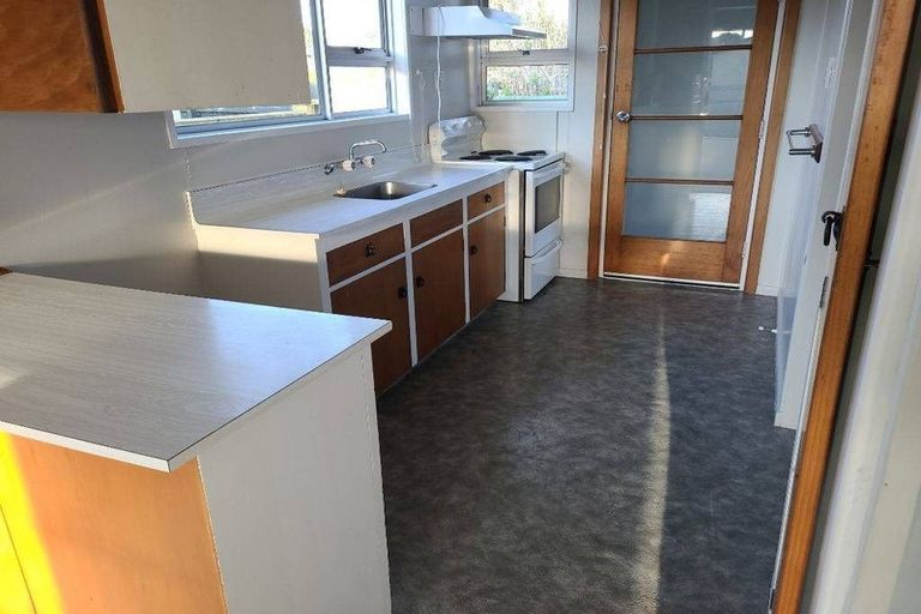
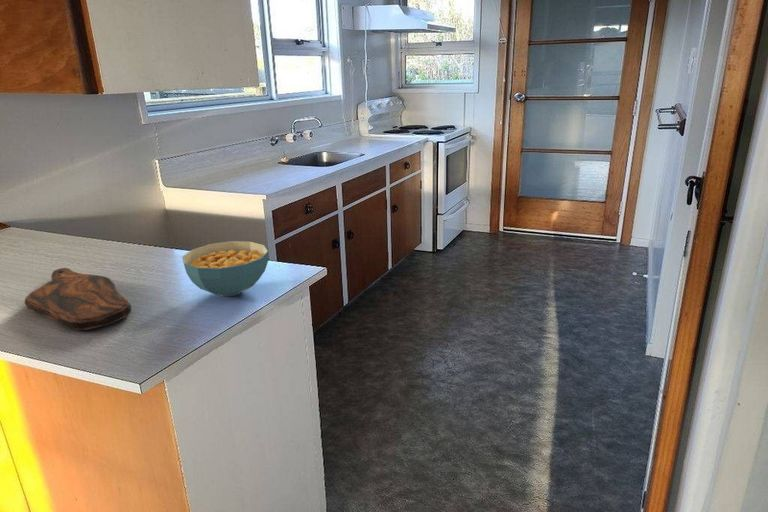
+ cereal bowl [181,240,270,297]
+ cutting board [24,267,132,331]
